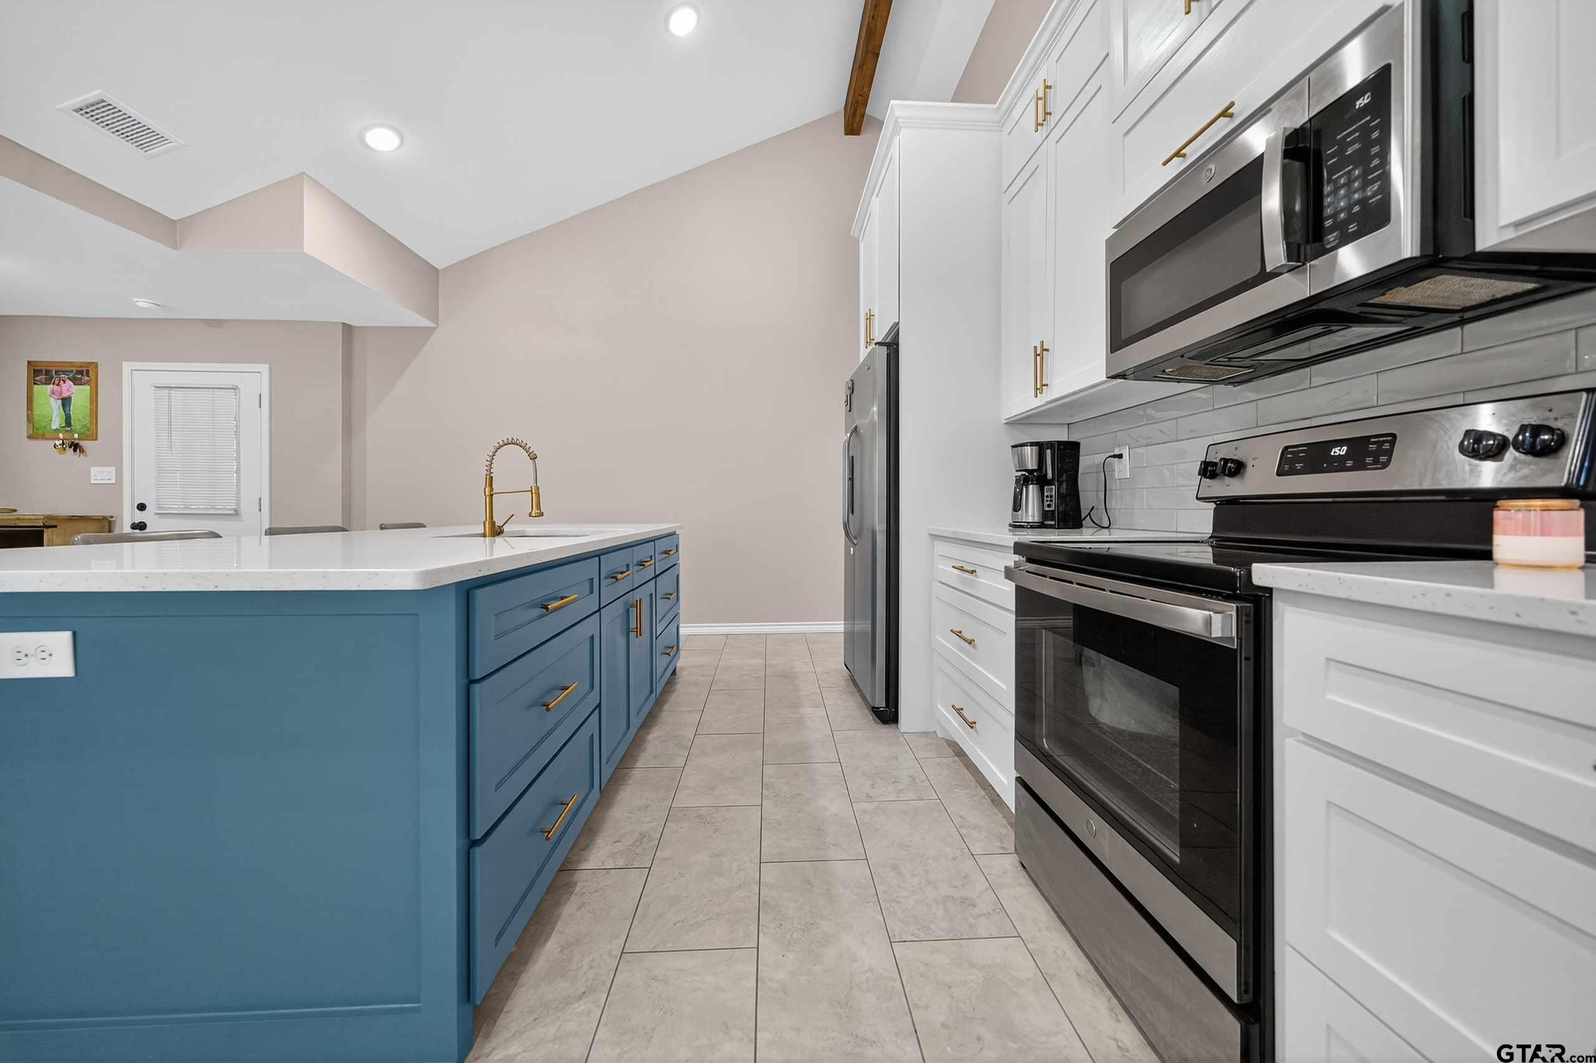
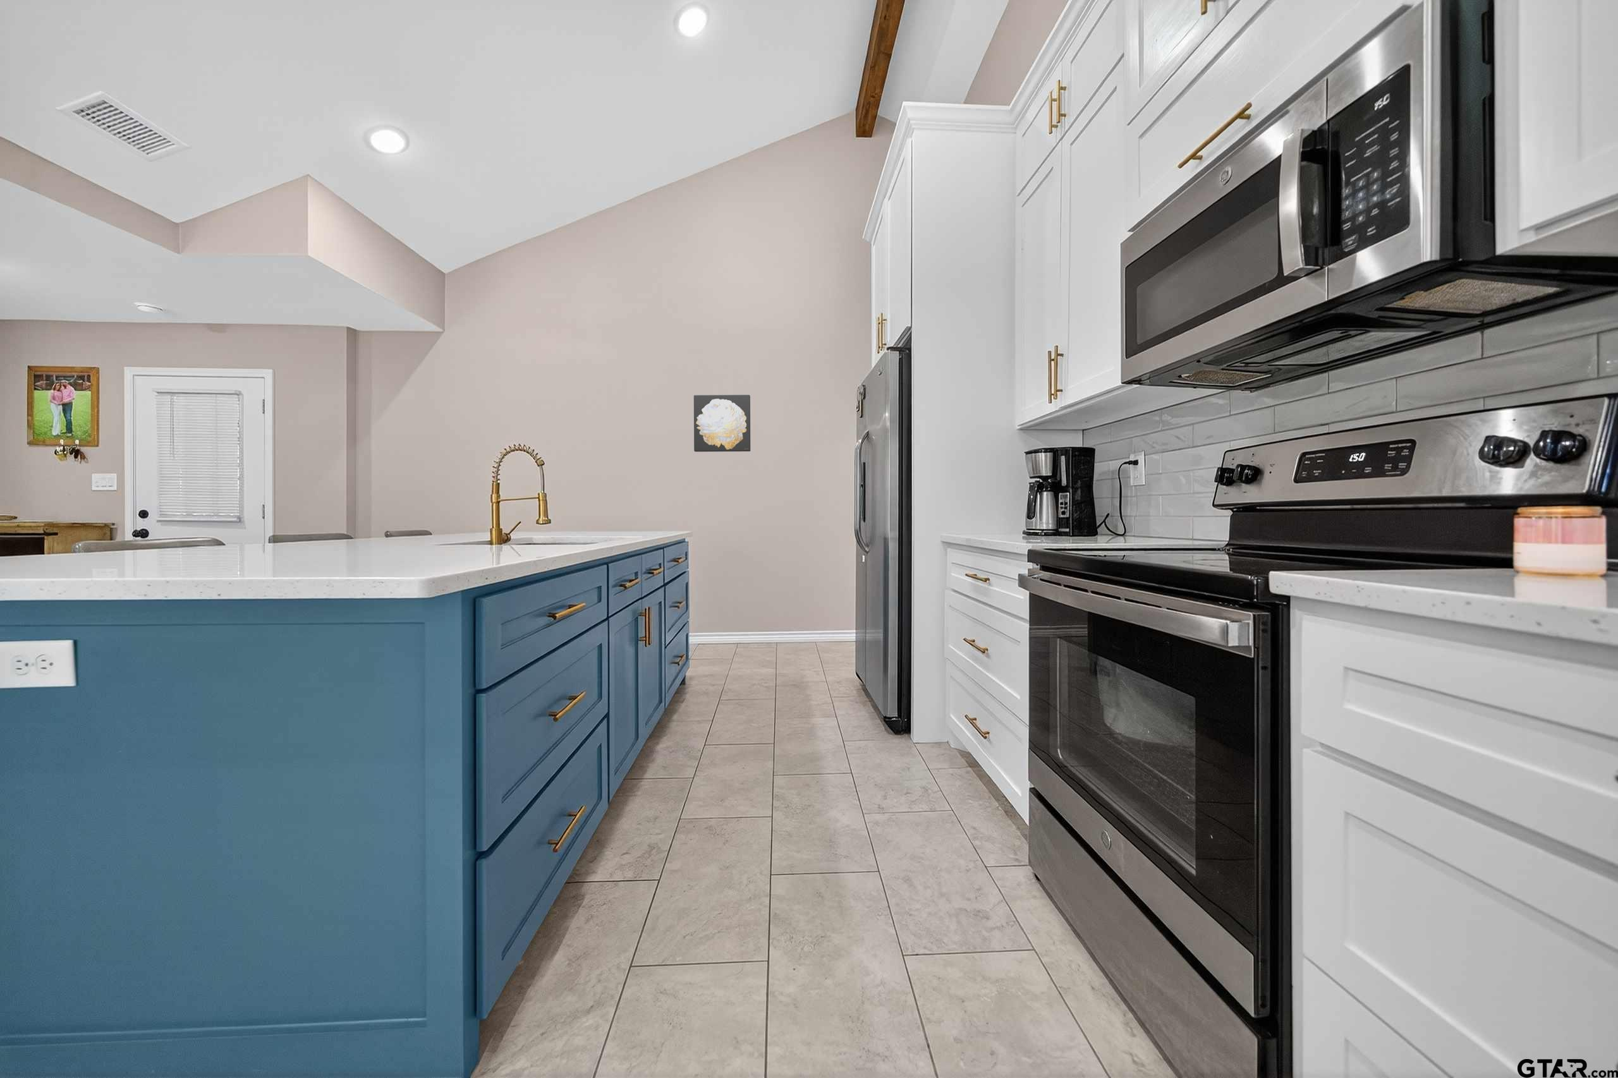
+ wall art [693,395,751,452]
